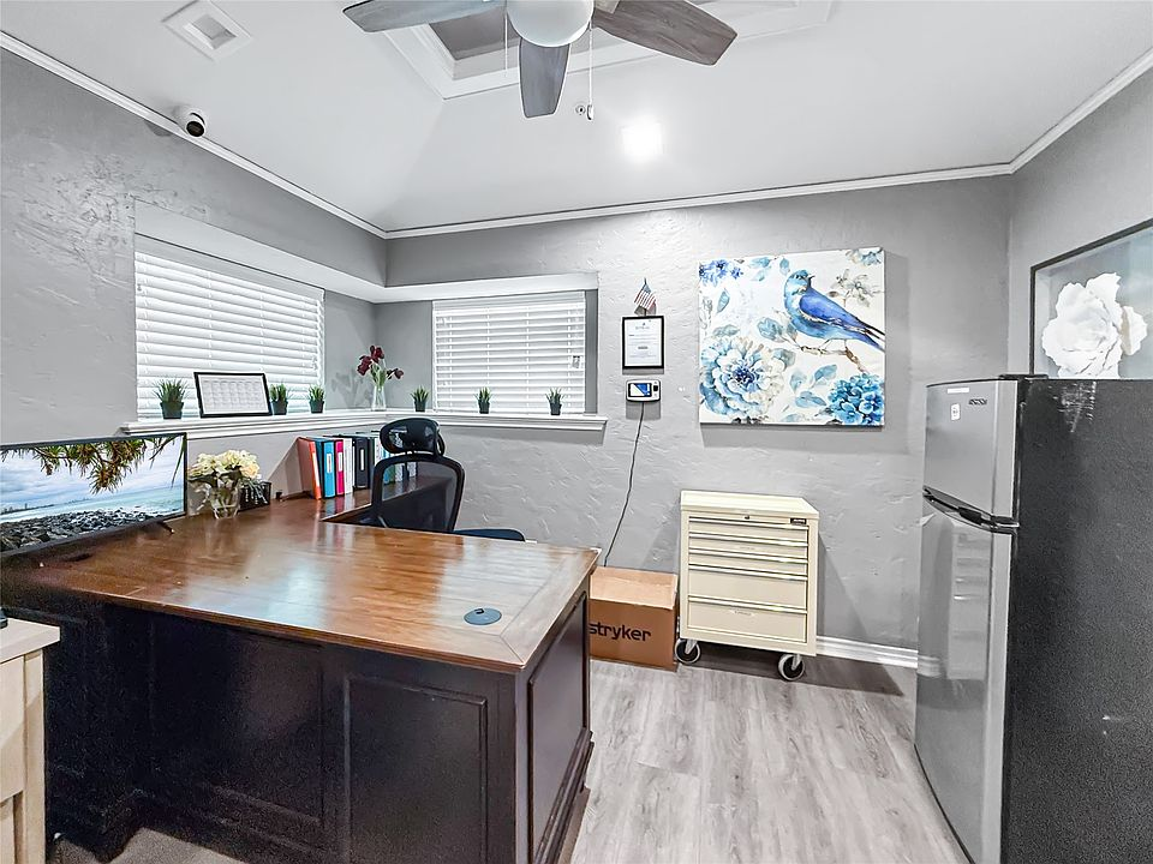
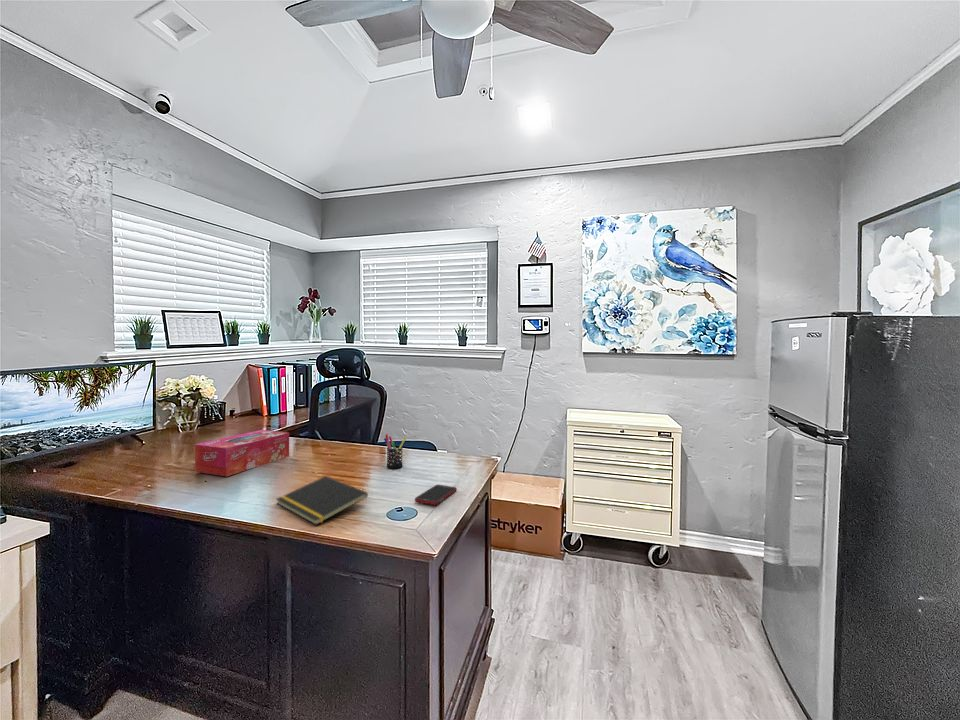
+ pen holder [383,433,407,470]
+ notepad [275,475,369,526]
+ cell phone [414,484,458,506]
+ tissue box [194,429,290,477]
